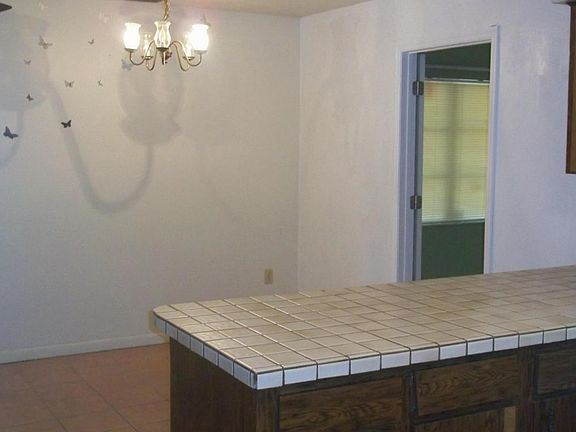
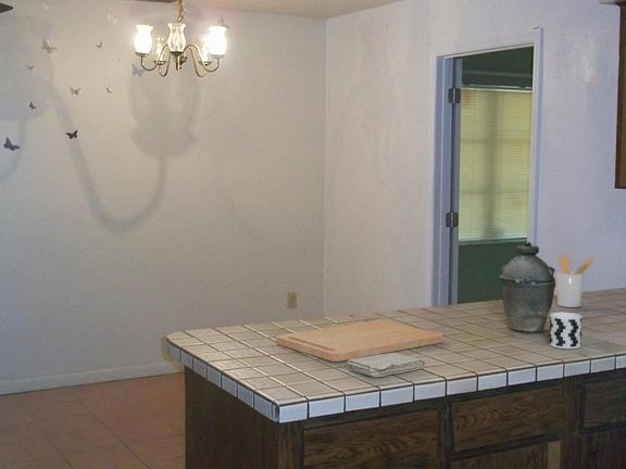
+ kettle [499,241,556,333]
+ cup [548,312,583,350]
+ cutting board [275,319,445,363]
+ utensil holder [555,254,597,308]
+ washcloth [346,352,427,378]
